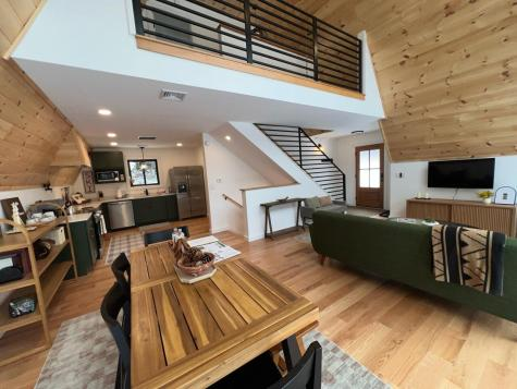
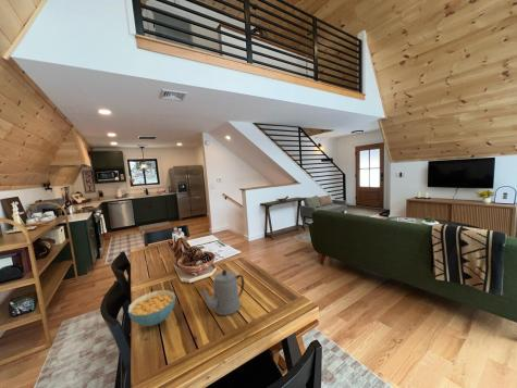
+ teapot [199,270,245,316]
+ cereal bowl [127,289,176,327]
